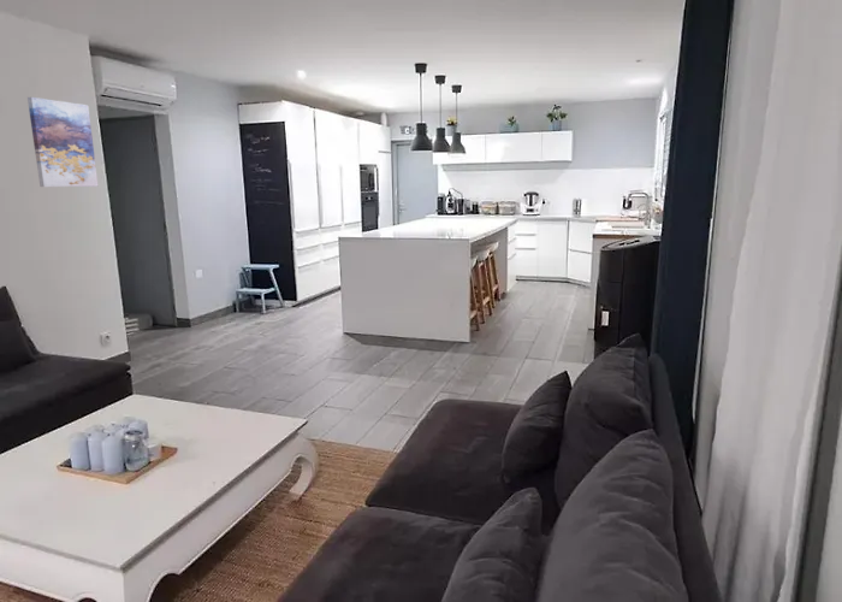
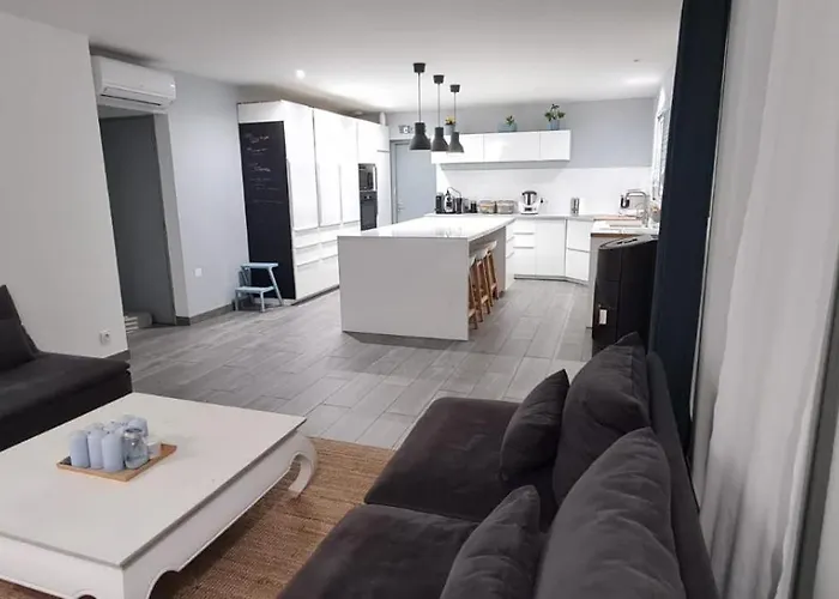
- wall art [26,96,100,188]
